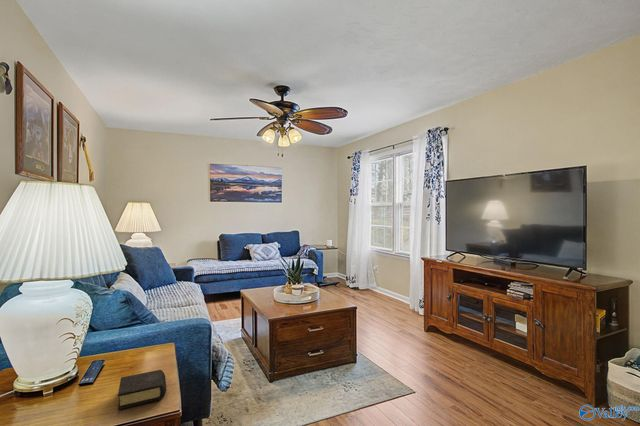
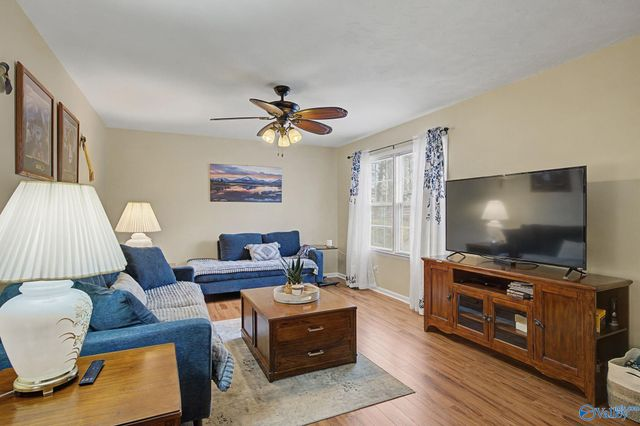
- book [117,369,168,411]
